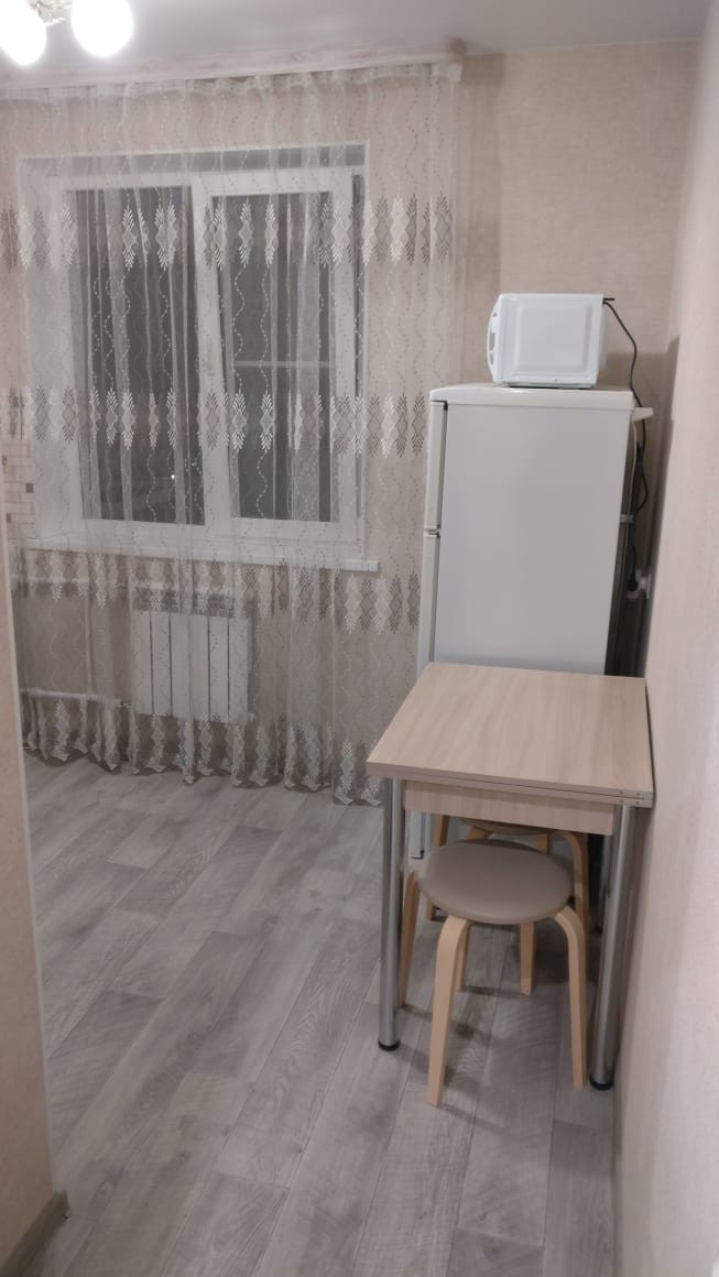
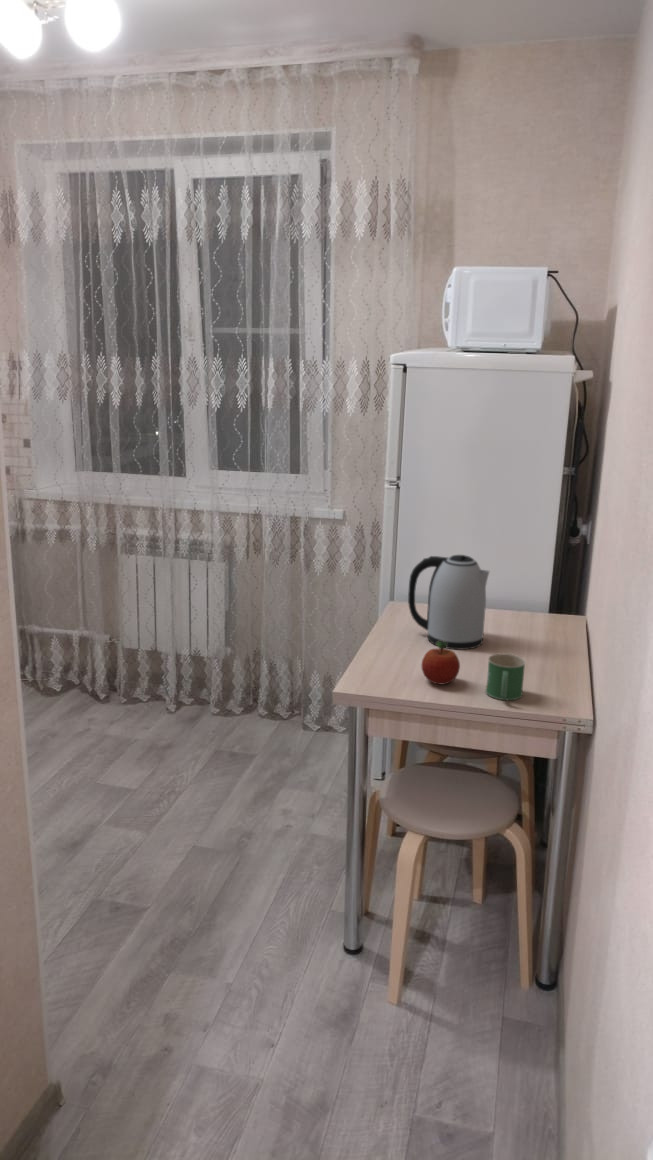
+ mug [484,652,527,701]
+ kettle [407,554,490,651]
+ fruit [420,641,461,685]
